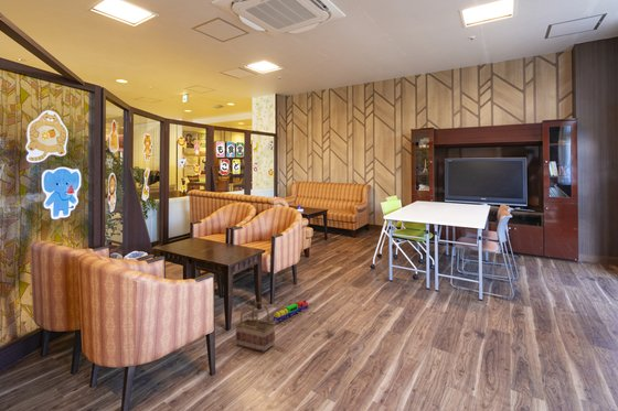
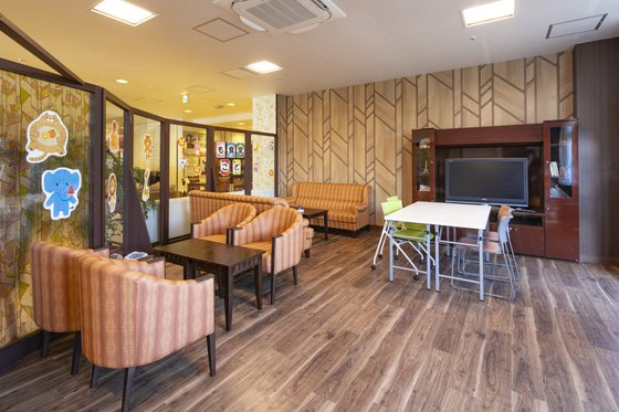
- basket [234,301,276,353]
- toy train [273,299,309,323]
